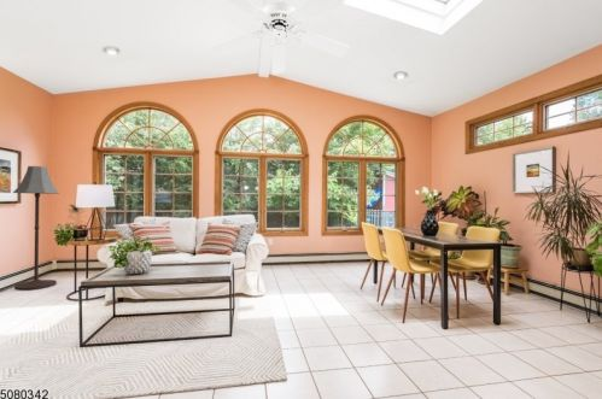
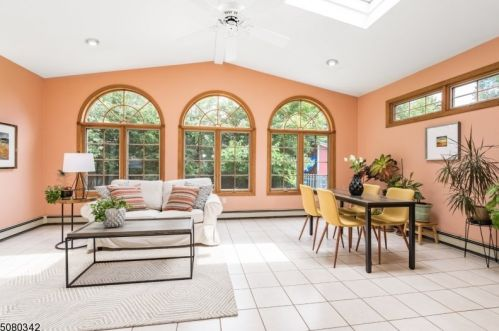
- floor lamp [12,165,60,292]
